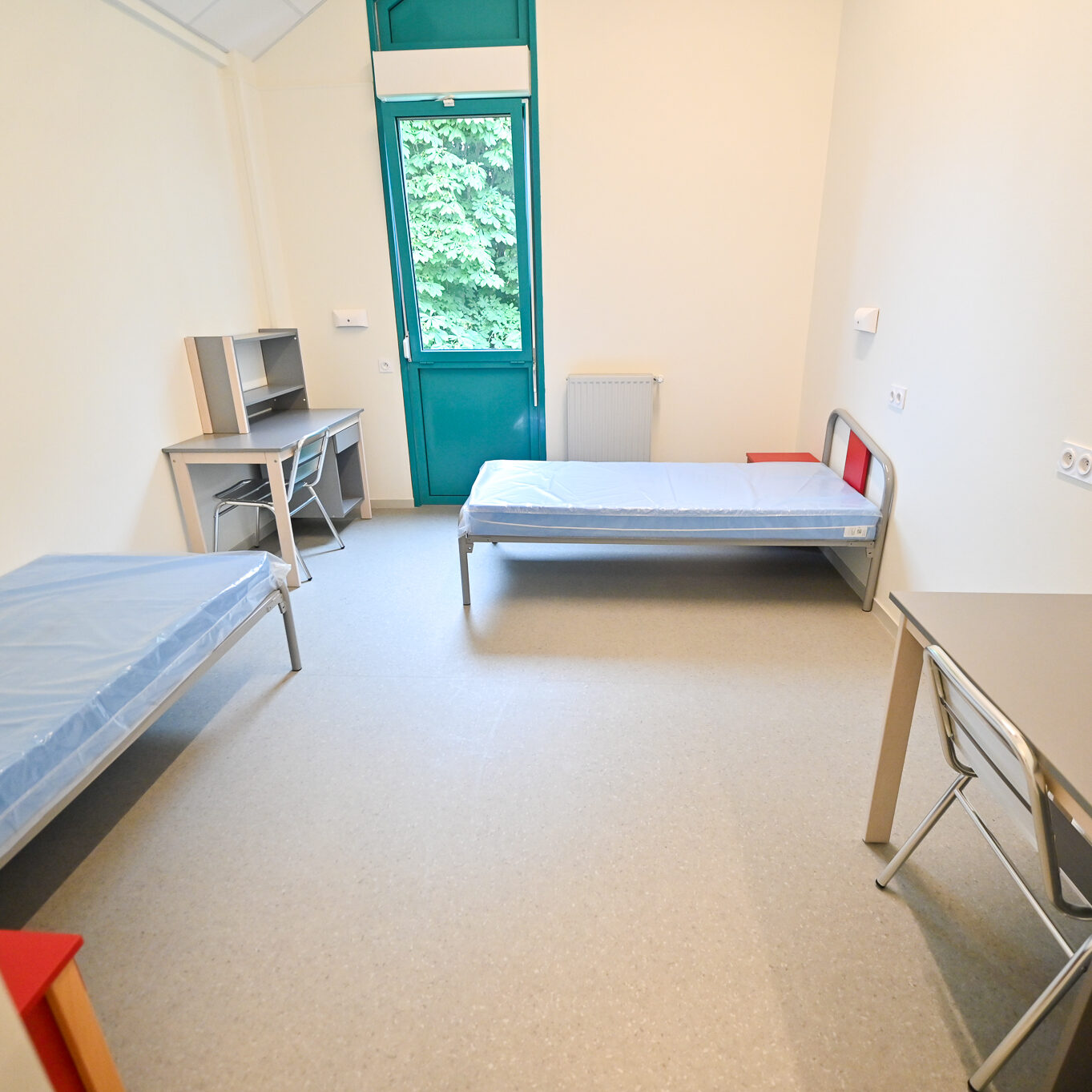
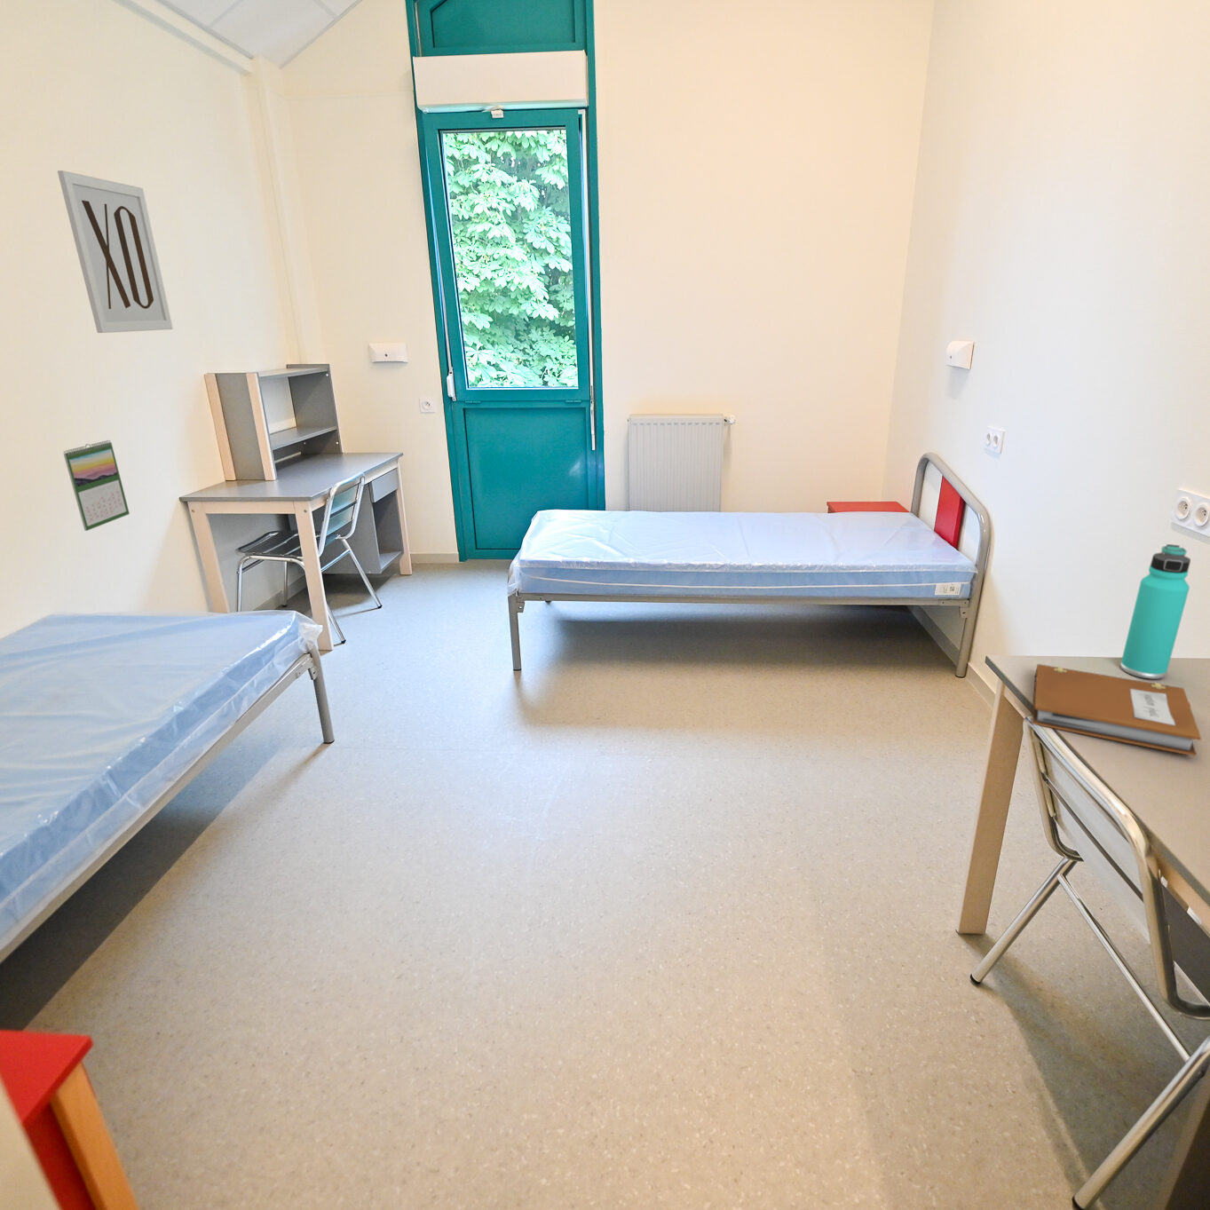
+ wall art [57,170,173,334]
+ thermos bottle [1119,543,1191,680]
+ calendar [63,440,131,532]
+ notebook [1030,663,1202,757]
